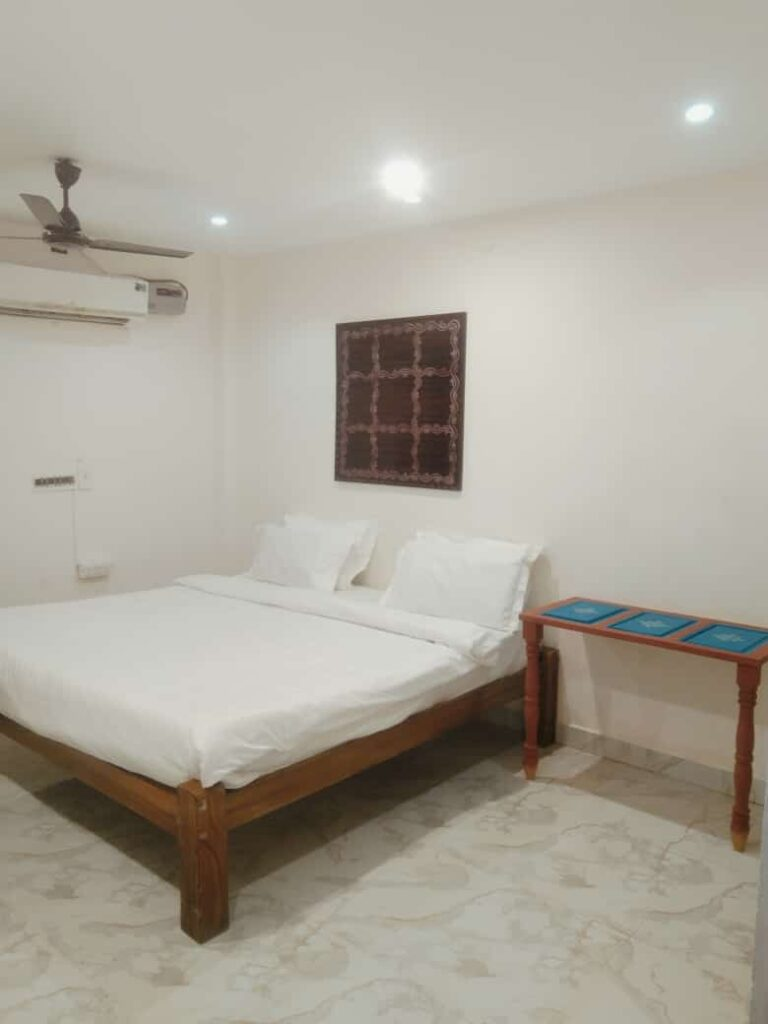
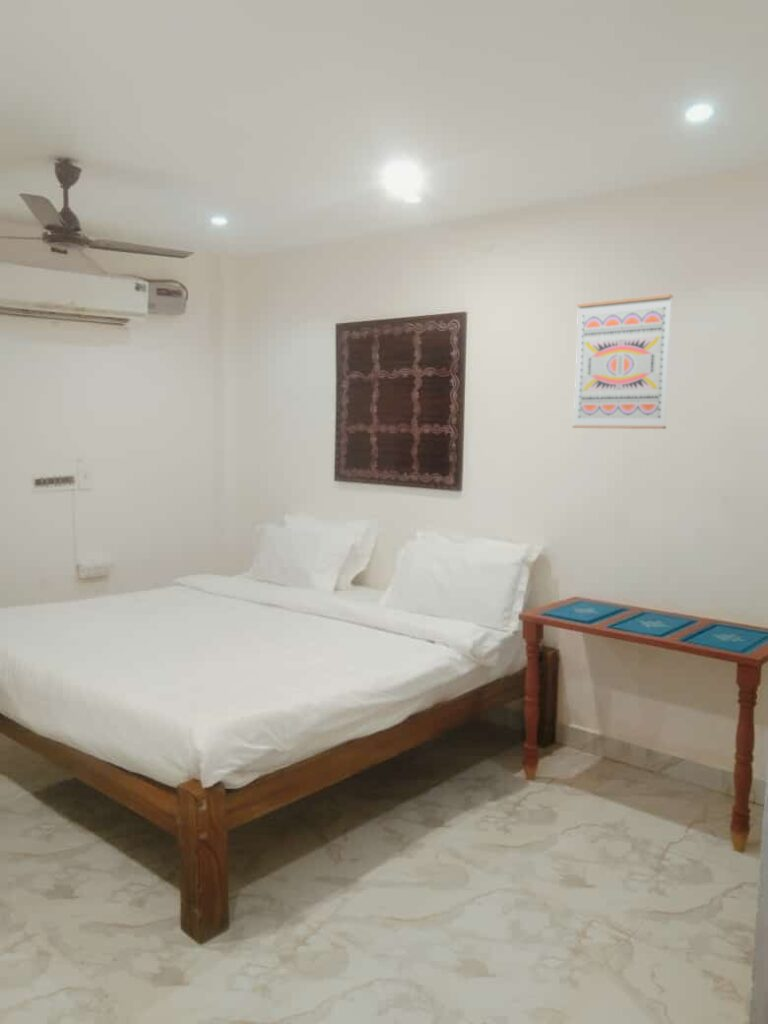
+ wall art [572,293,673,430]
